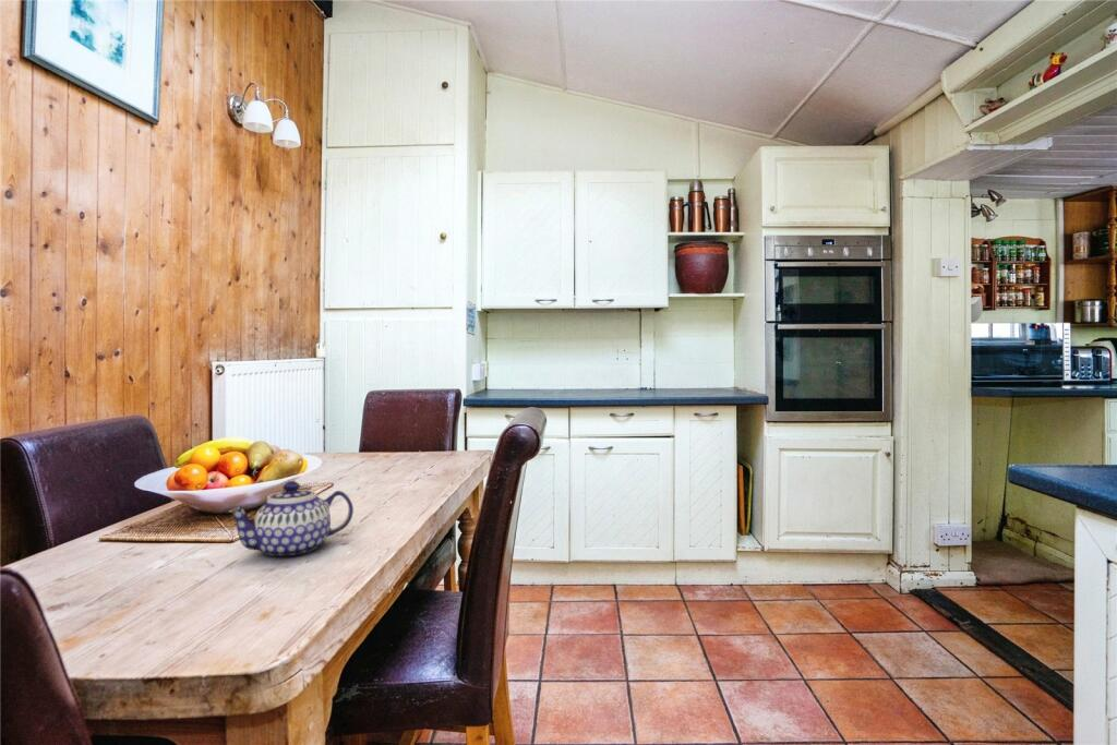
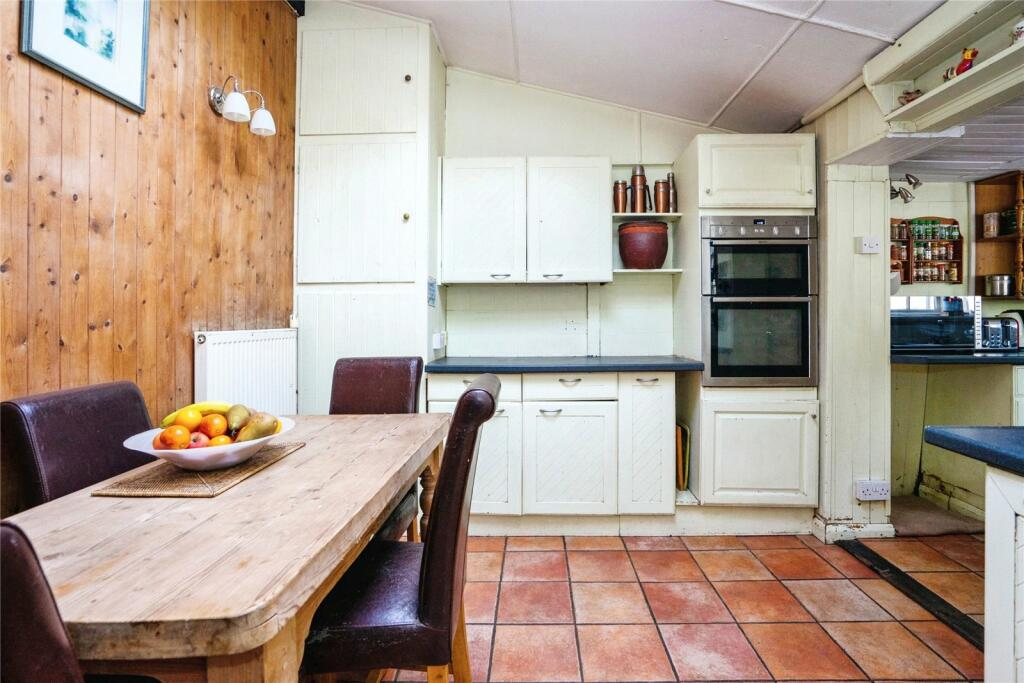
- teapot [228,480,355,557]
